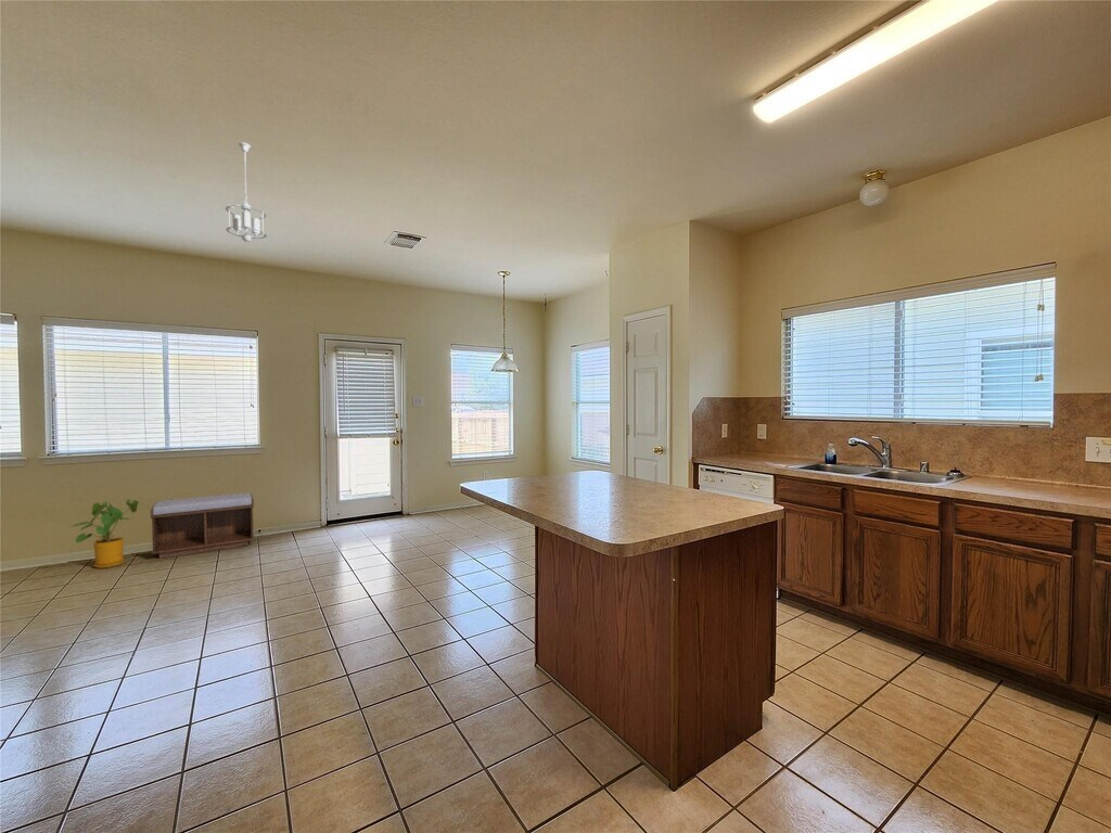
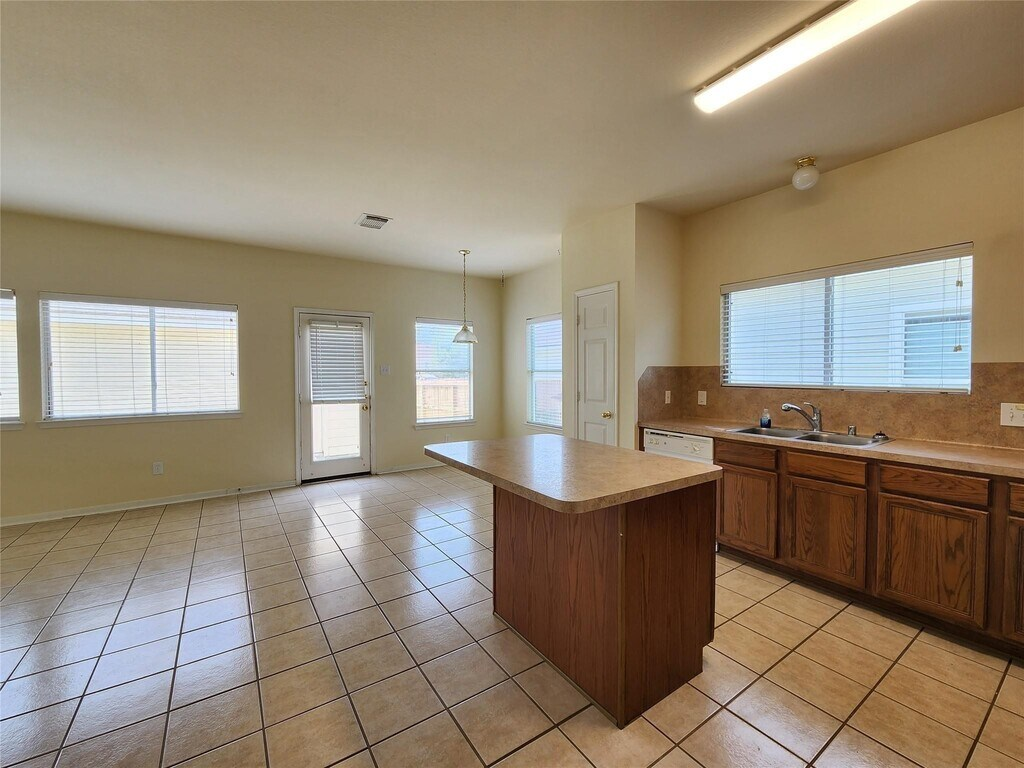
- pendant light [225,141,268,243]
- house plant [71,498,140,569]
- bench [150,491,256,560]
